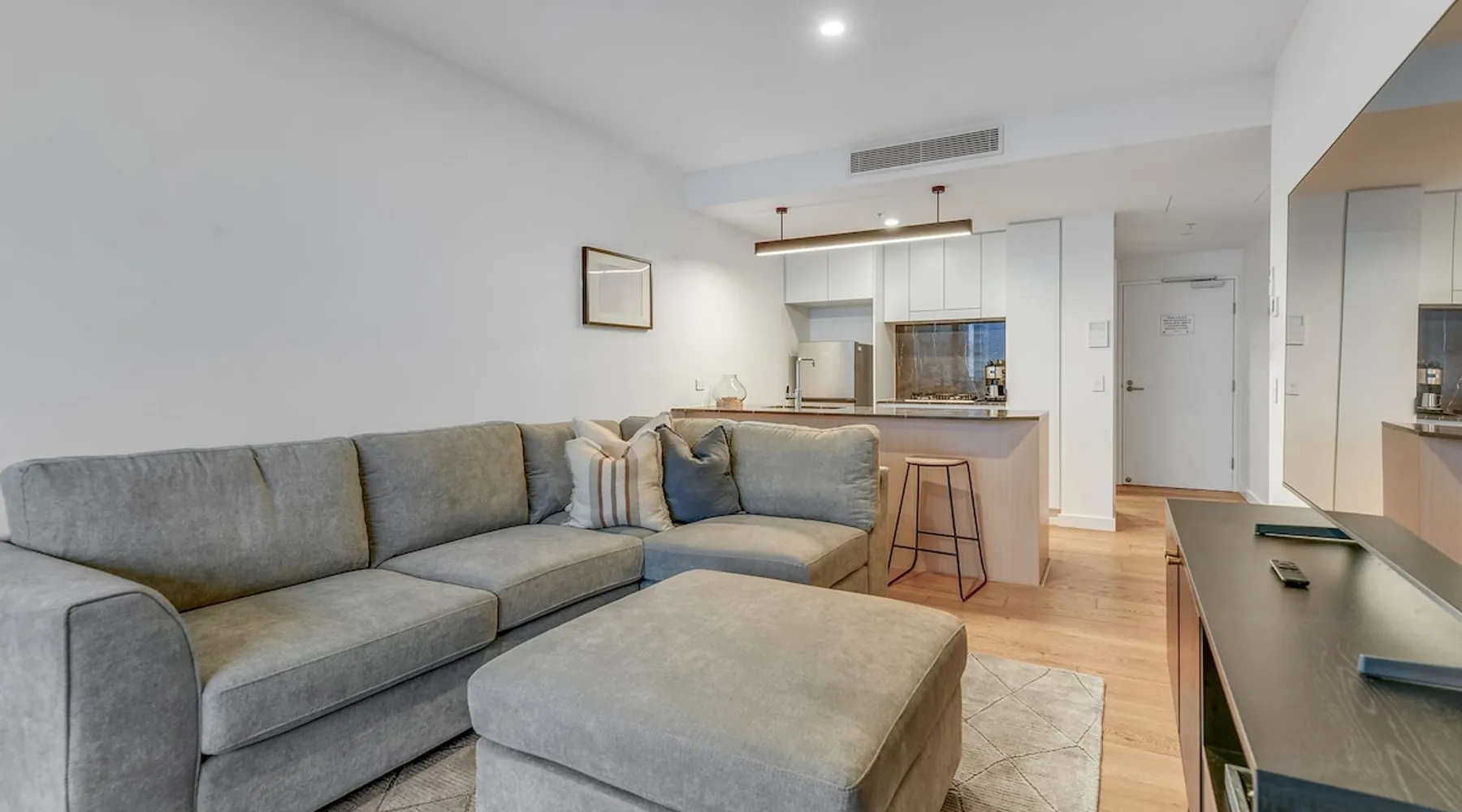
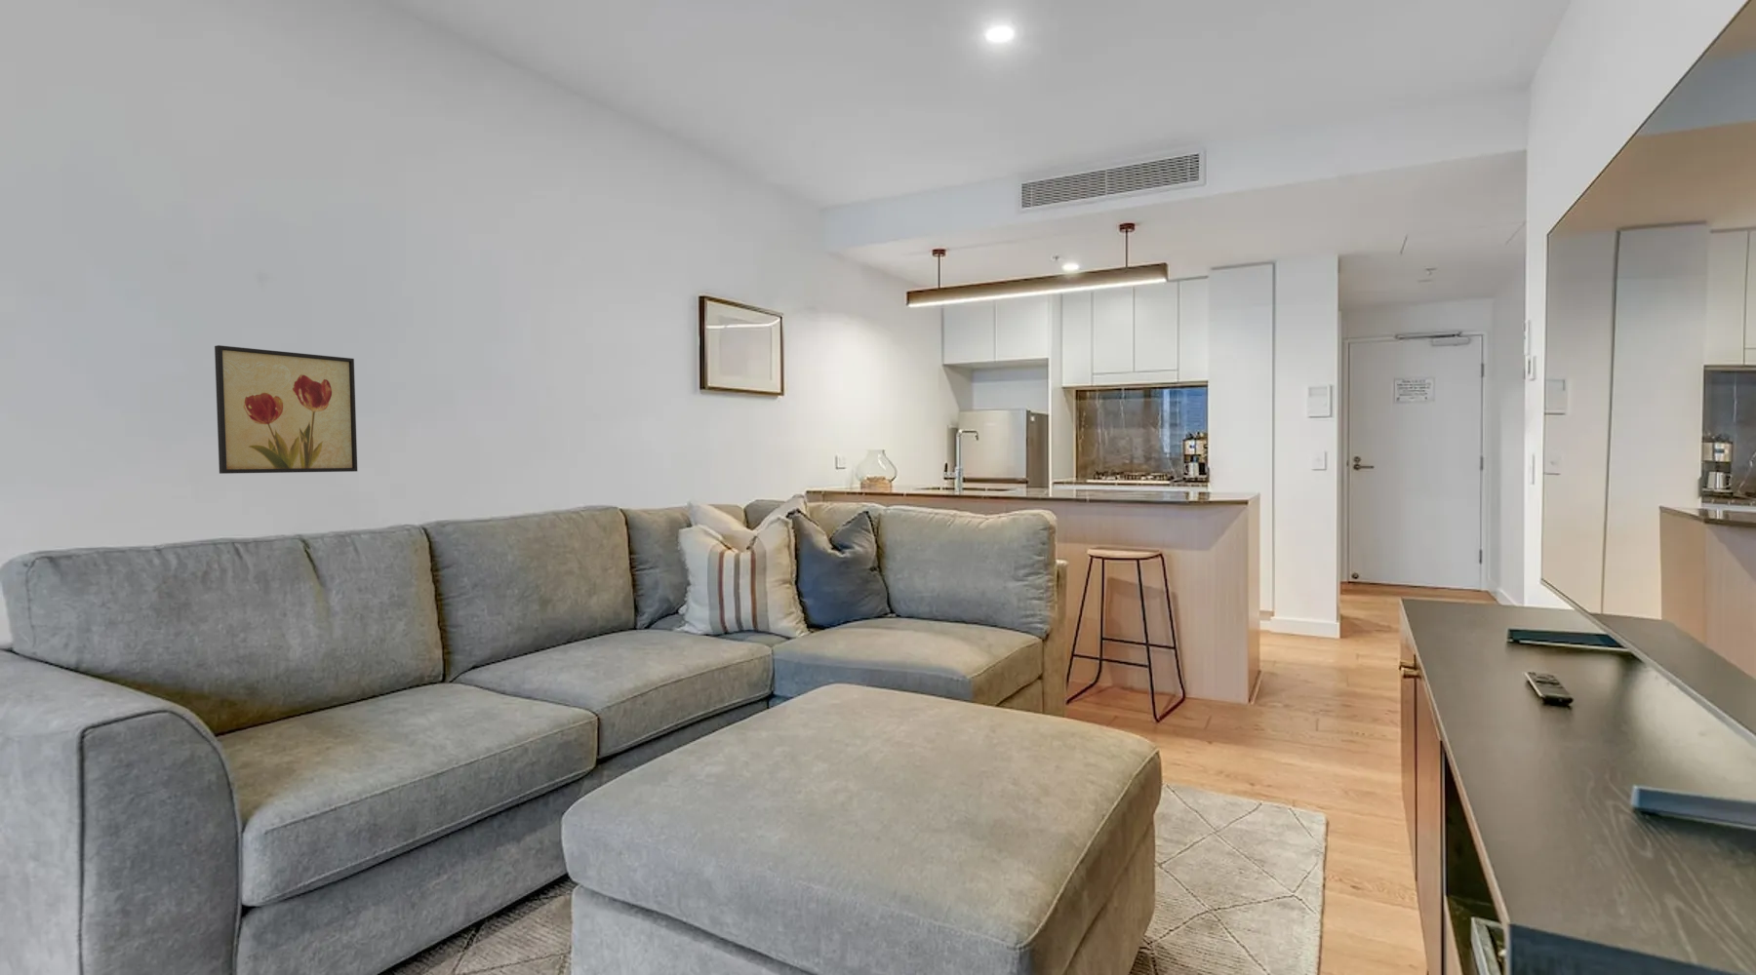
+ wall art [214,345,358,474]
